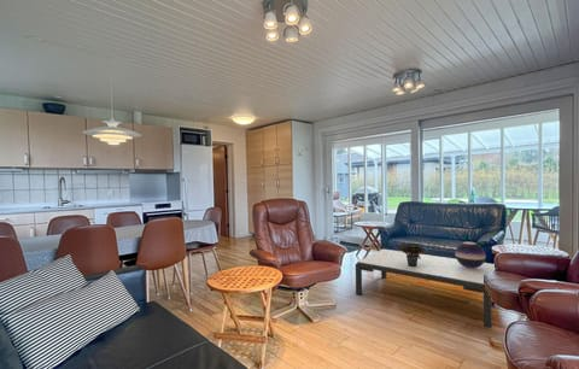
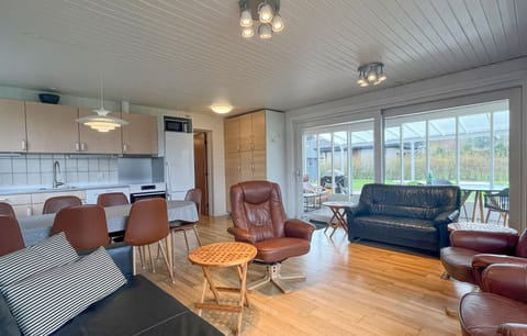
- coffee table [355,248,496,329]
- decorative sphere [454,241,487,269]
- potted plant [396,242,431,266]
